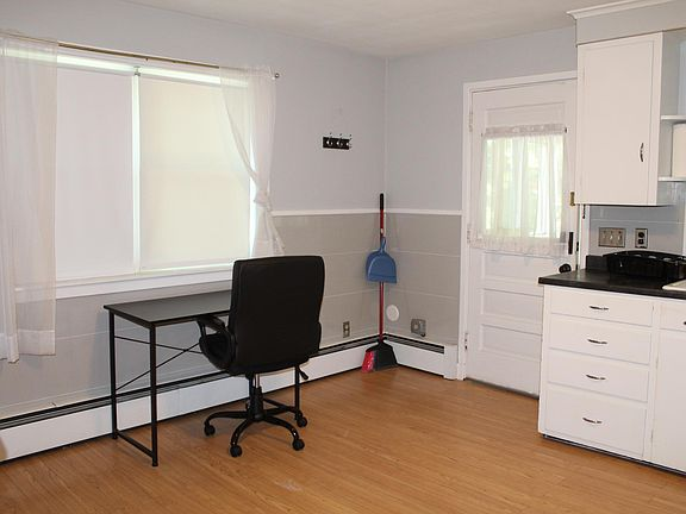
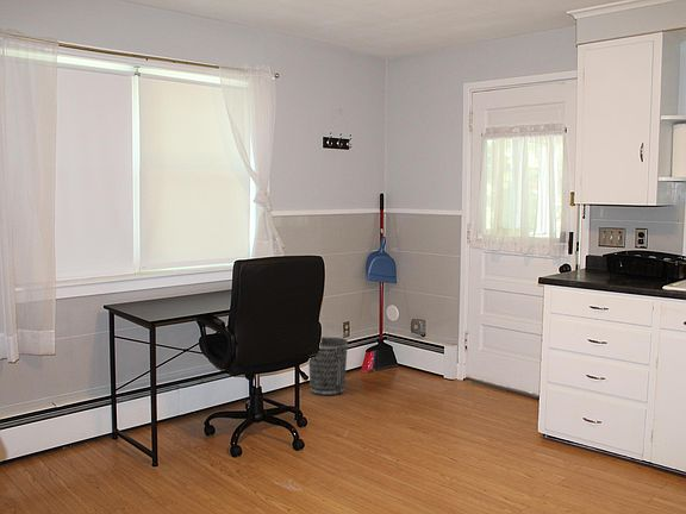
+ wastebasket [307,337,349,396]
